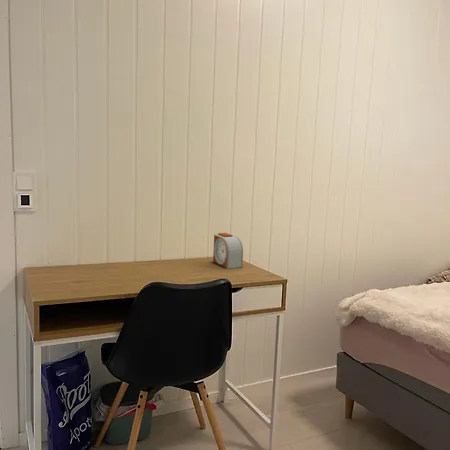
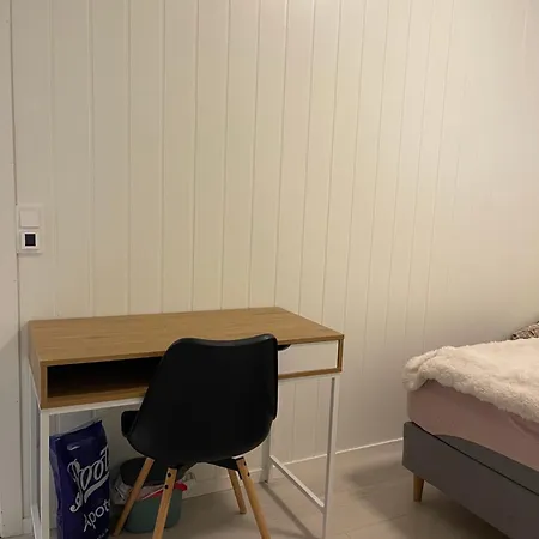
- alarm clock [212,232,244,269]
